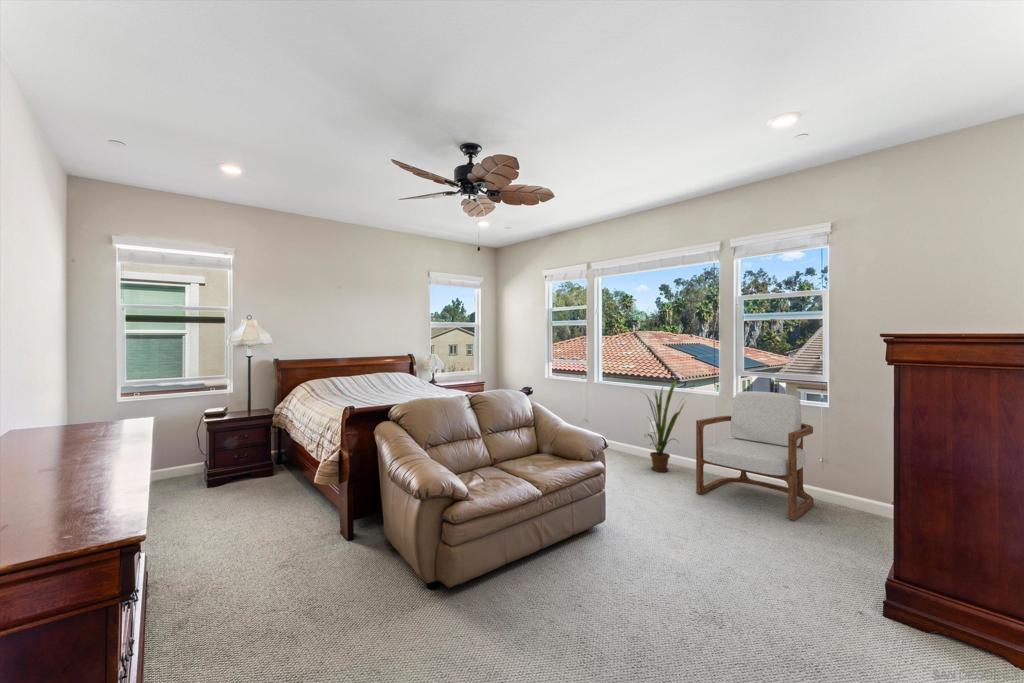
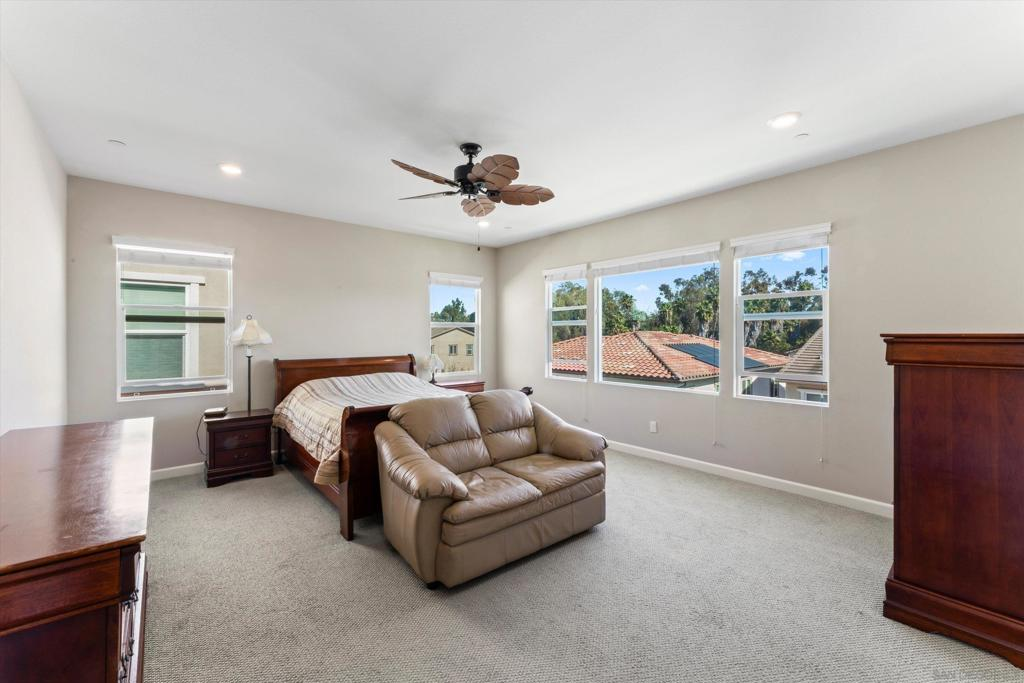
- armchair [695,390,814,521]
- house plant [641,380,687,473]
